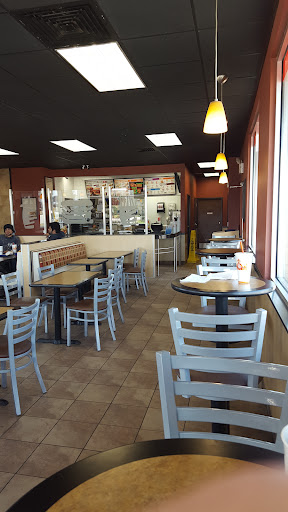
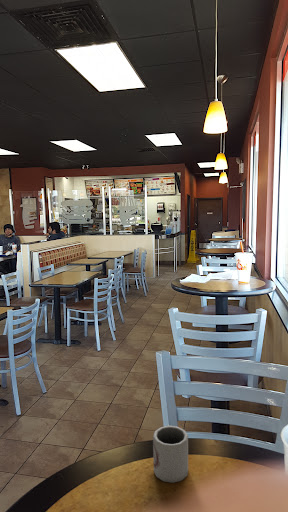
+ cup [152,424,189,484]
